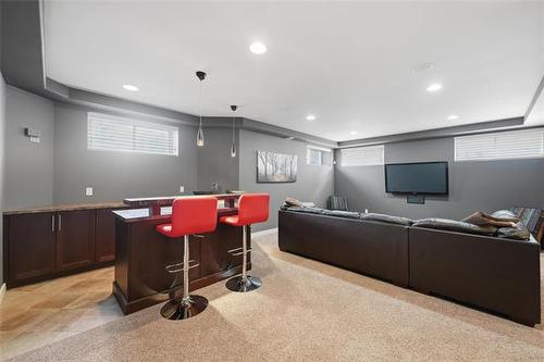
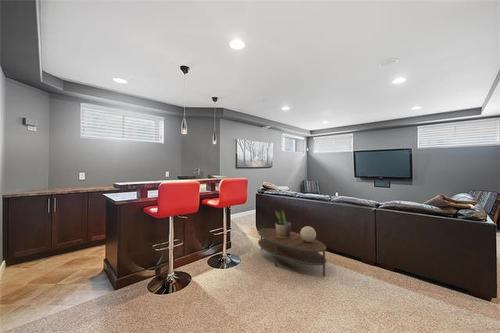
+ coffee table [257,227,327,277]
+ potted plant [274,209,292,239]
+ decorative sphere [299,225,317,242]
